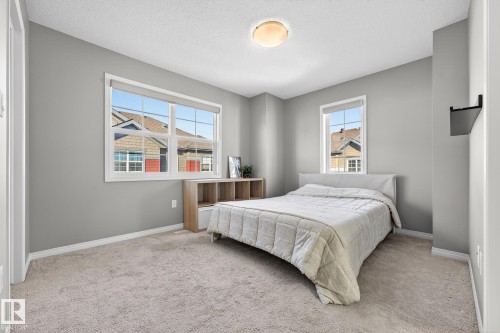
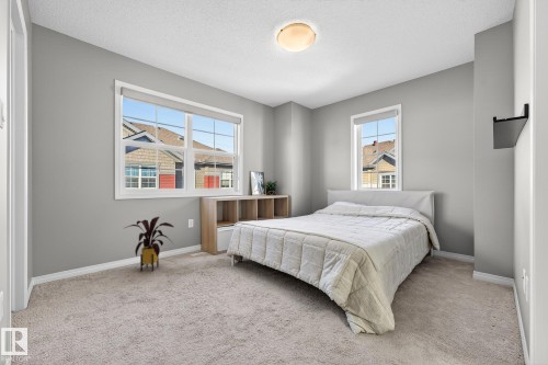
+ house plant [124,216,174,272]
